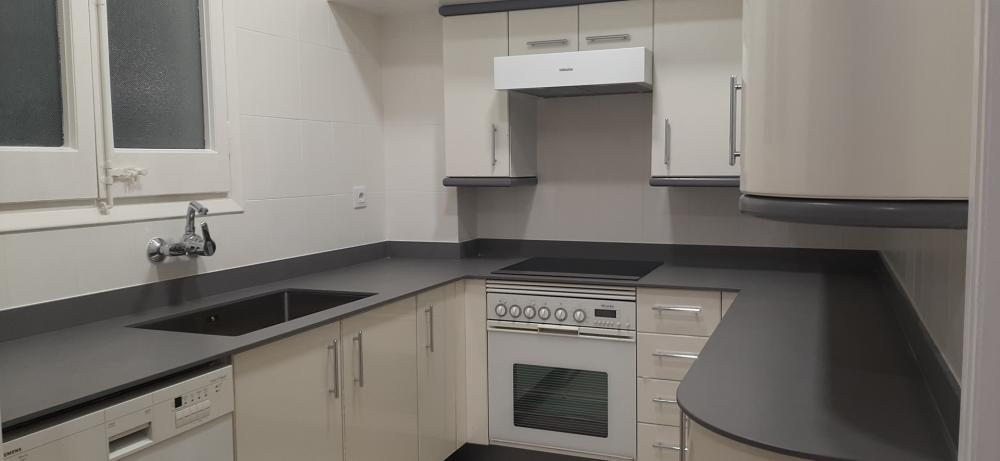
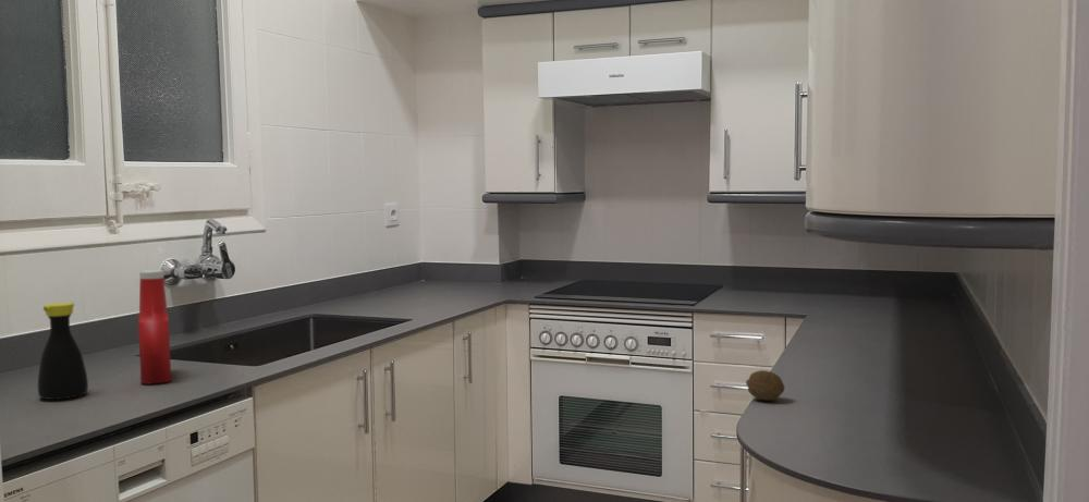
+ bottle [37,302,89,401]
+ fruit [745,369,785,402]
+ soap bottle [137,269,172,385]
